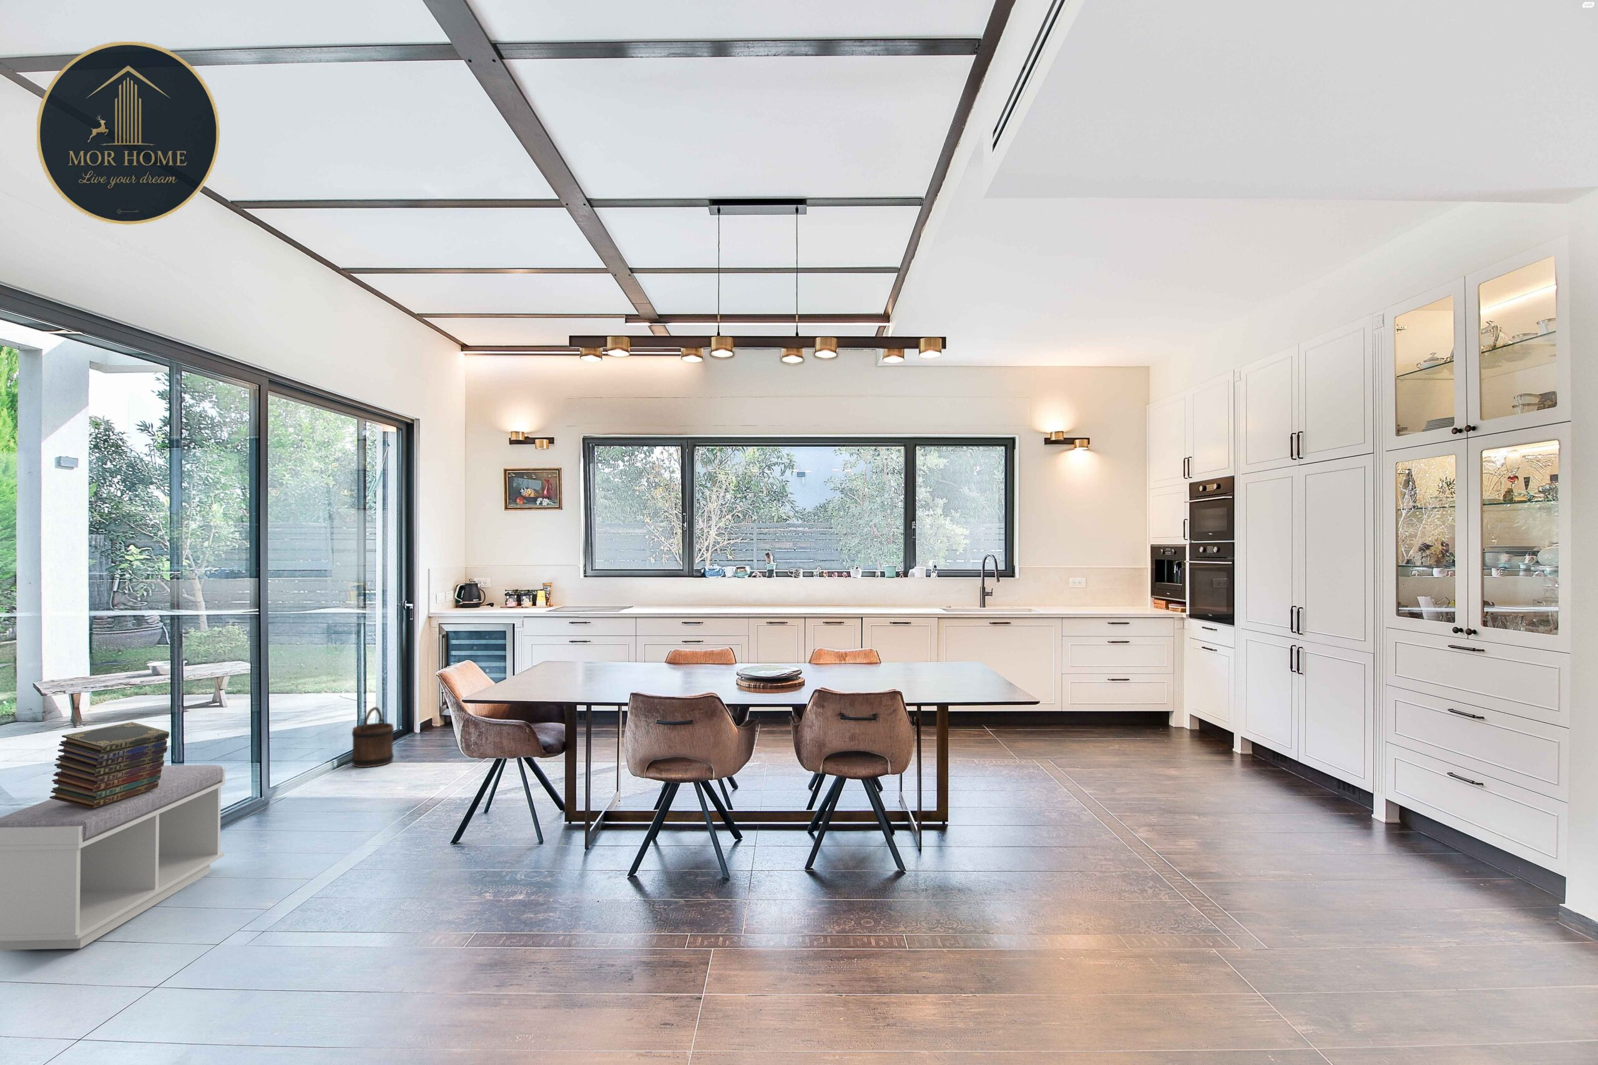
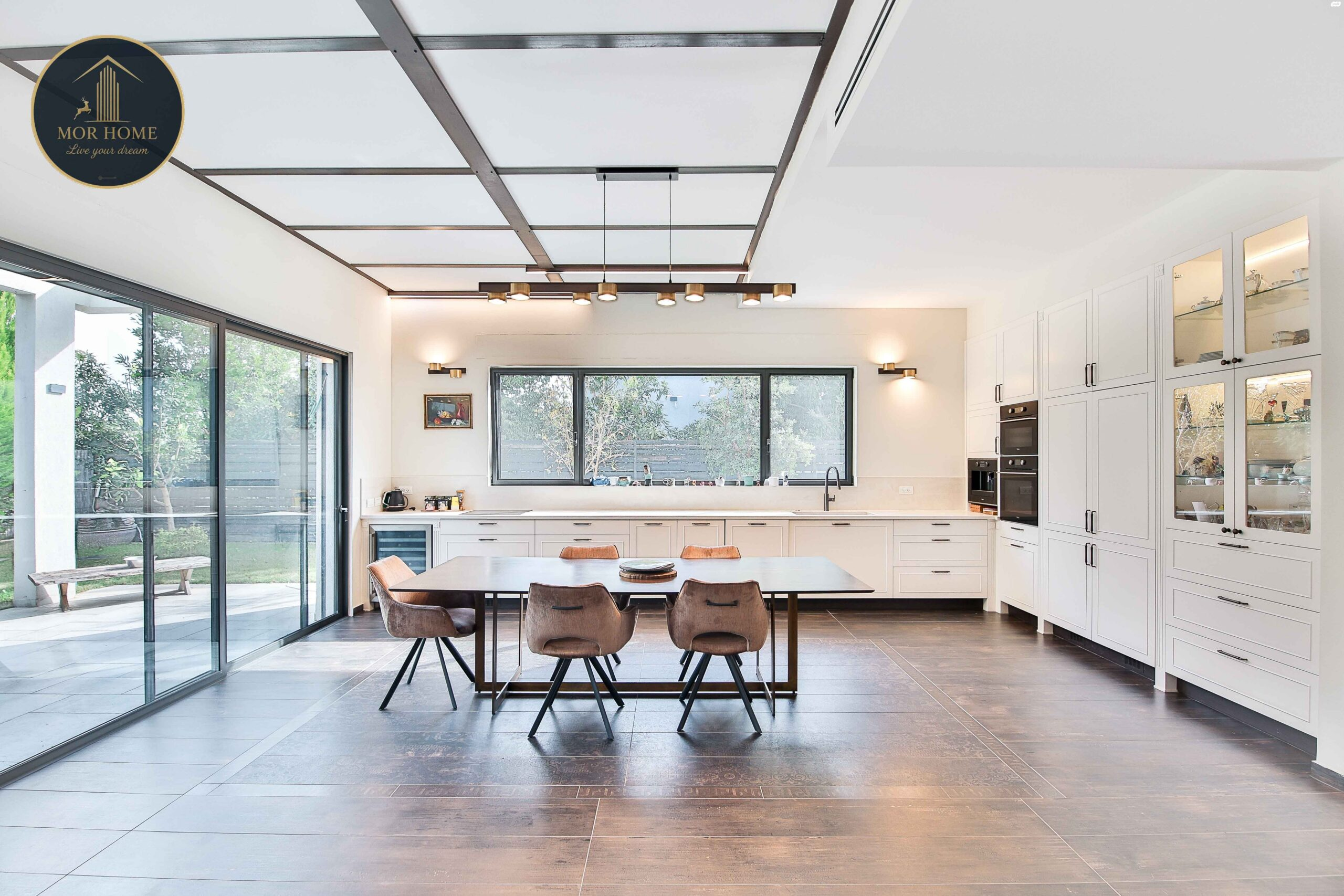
- bucket [352,706,395,768]
- bench [0,764,226,951]
- book stack [49,721,170,808]
